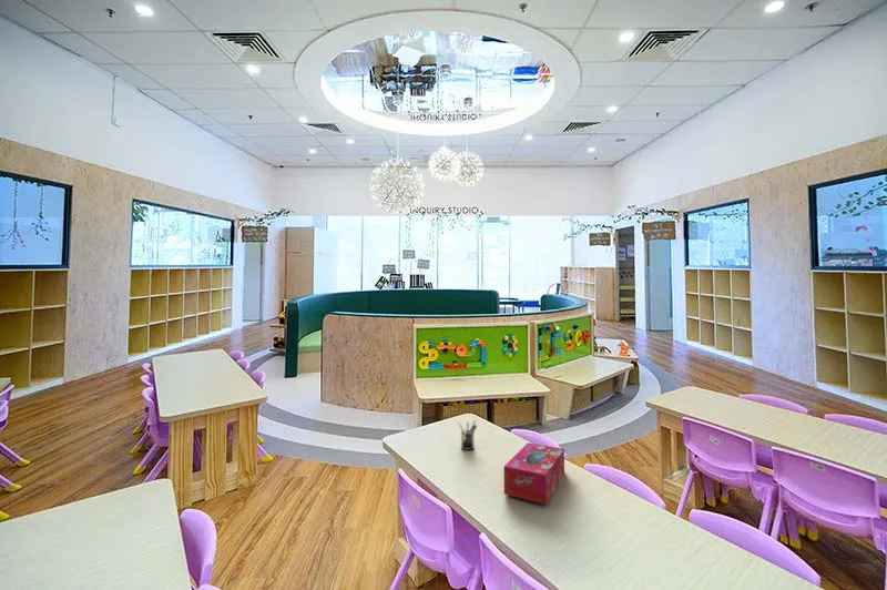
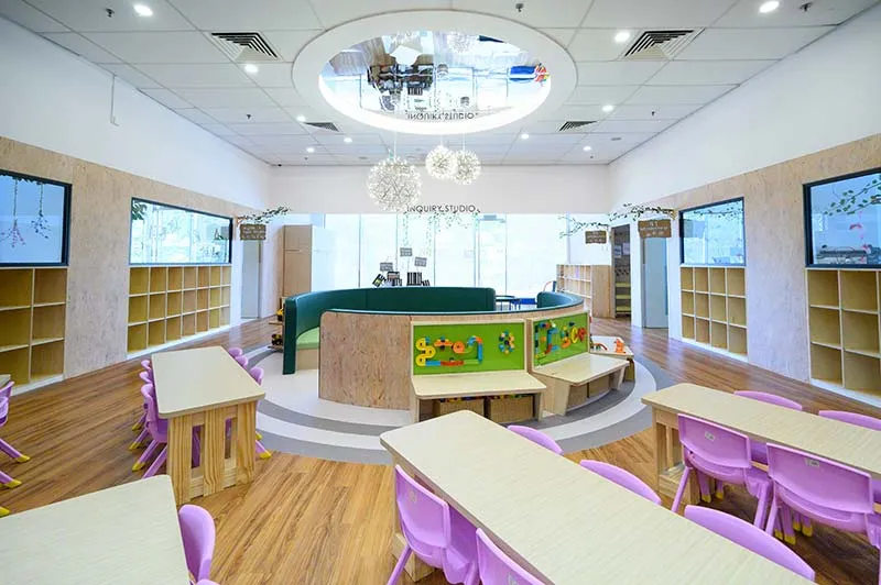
- pen holder [458,419,478,451]
- tissue box [503,441,565,506]
